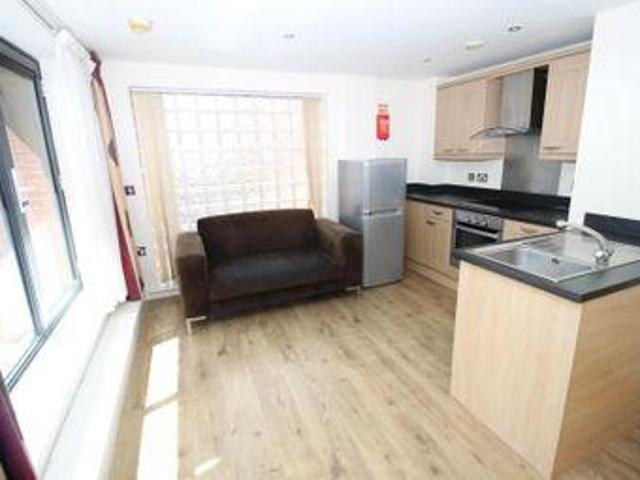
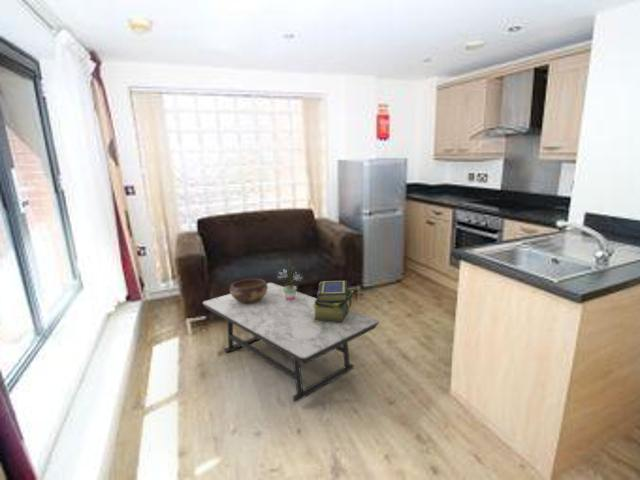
+ potted plant [277,258,304,300]
+ coffee table [201,282,380,404]
+ stack of books [313,279,355,323]
+ decorative bowl [229,278,268,304]
